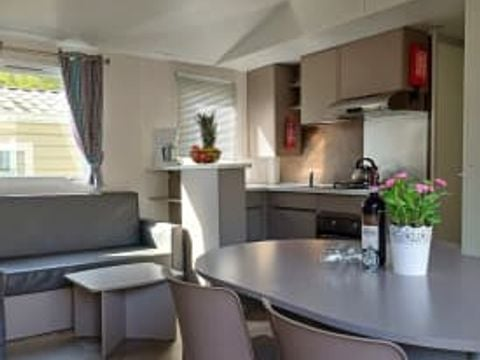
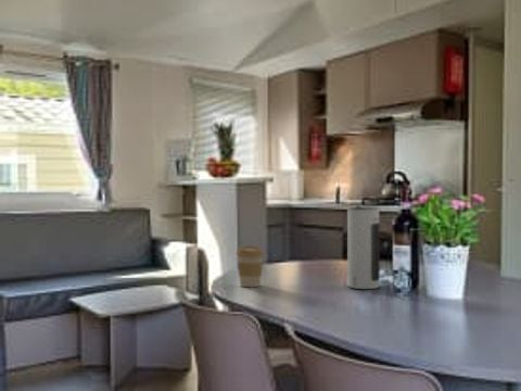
+ speaker [346,205,381,290]
+ coffee cup [236,244,265,288]
